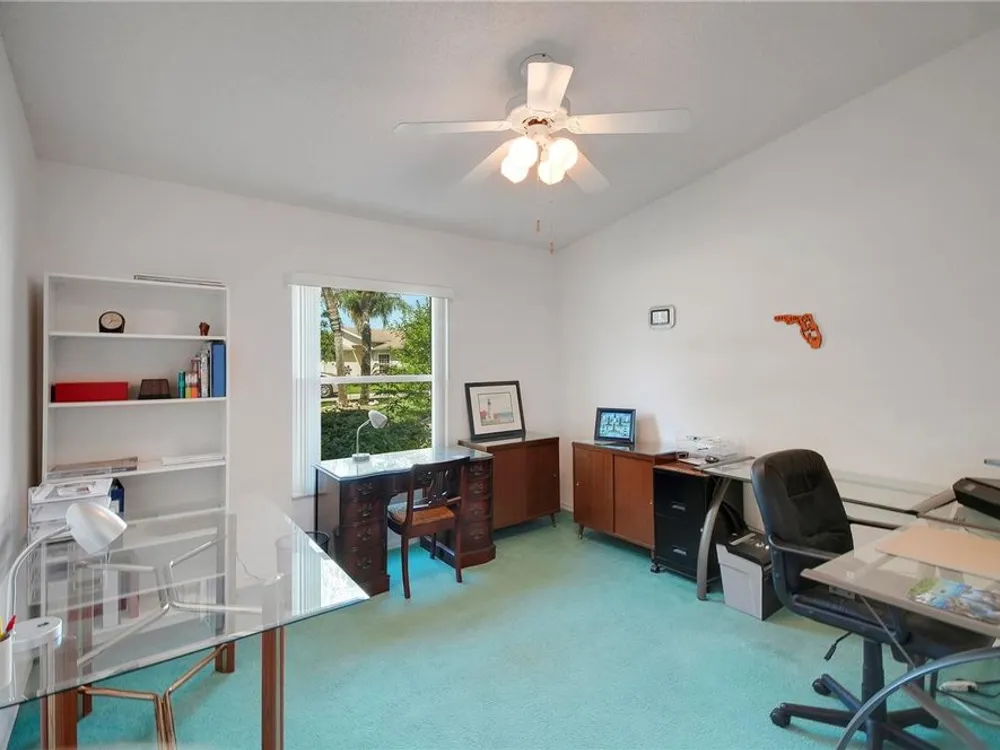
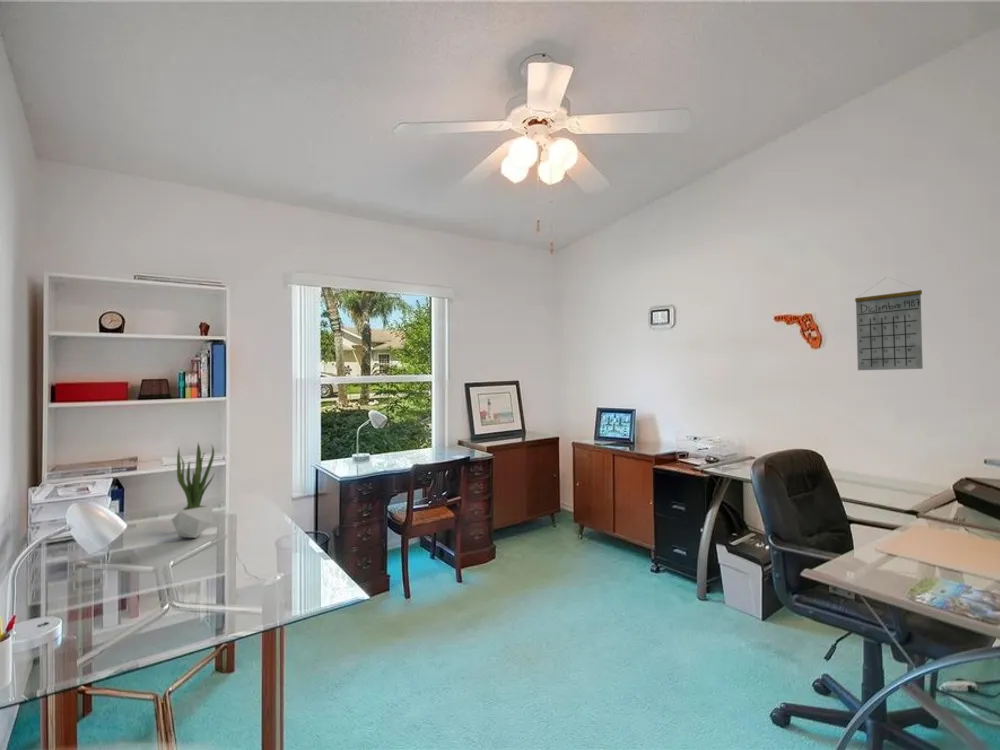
+ potted plant [171,442,216,539]
+ calendar [854,277,924,371]
